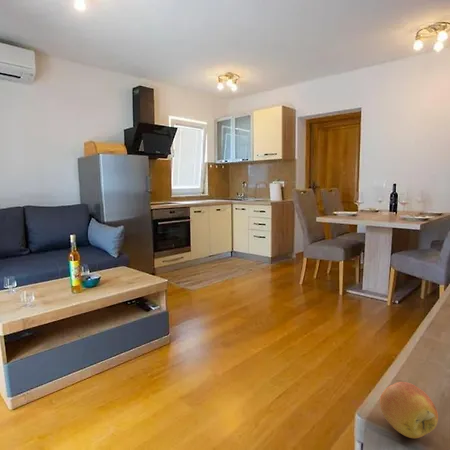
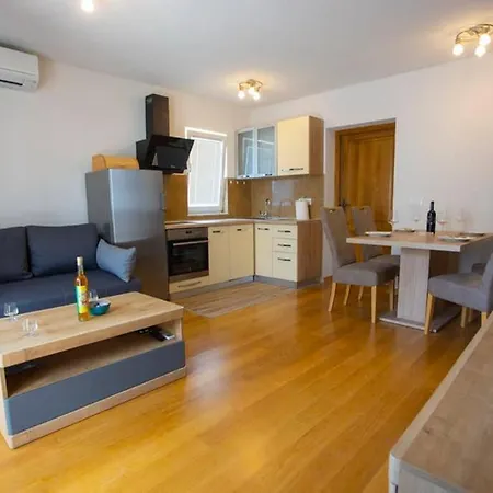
- apple [379,381,439,439]
